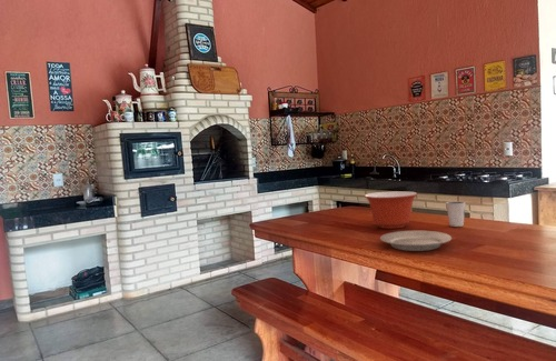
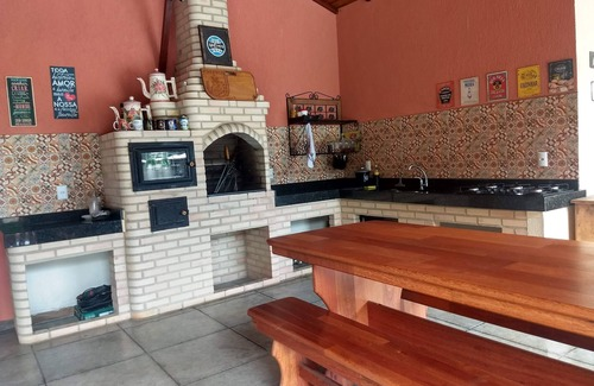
- mixing bowl [364,191,418,230]
- plate [379,230,453,252]
- dixie cup [445,200,467,228]
